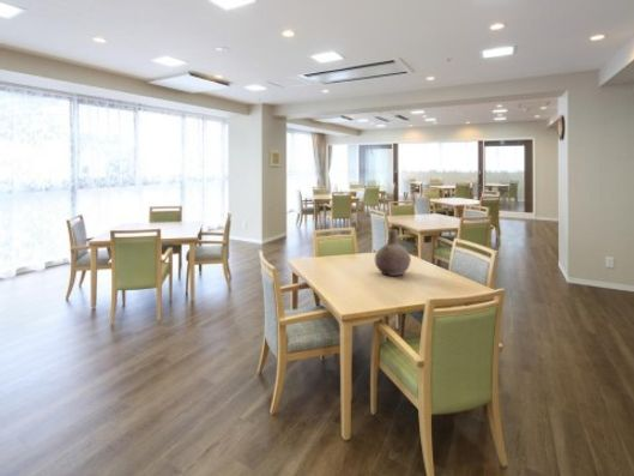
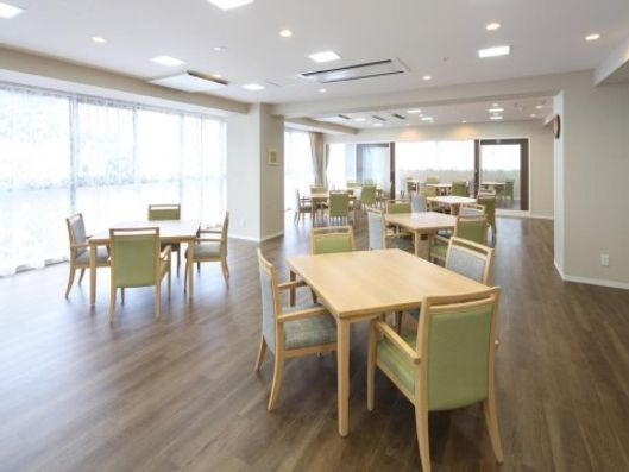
- vase [374,229,412,277]
